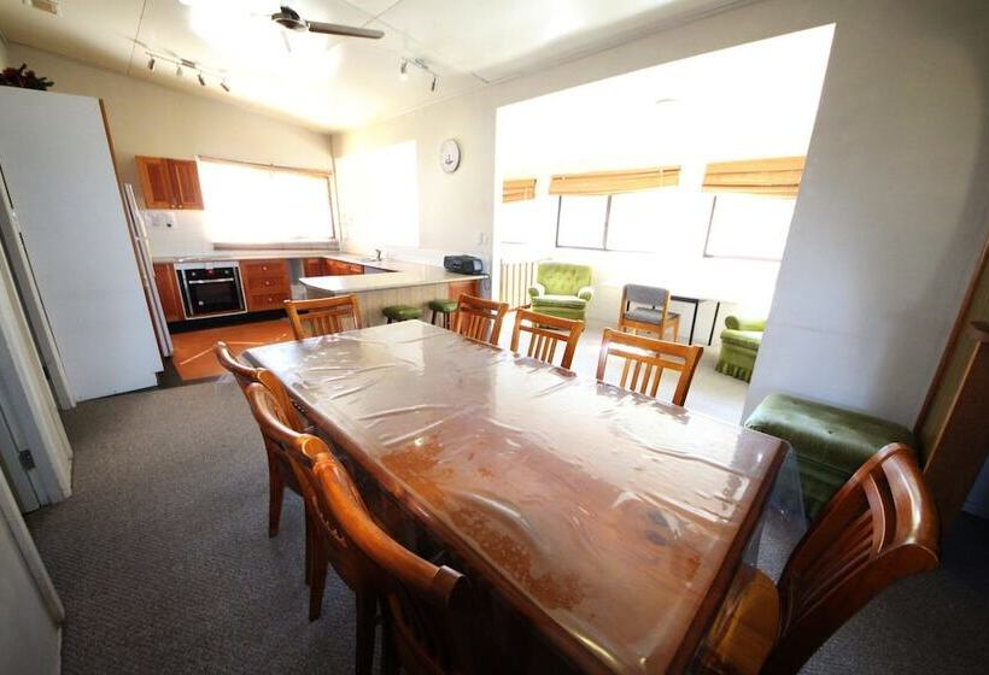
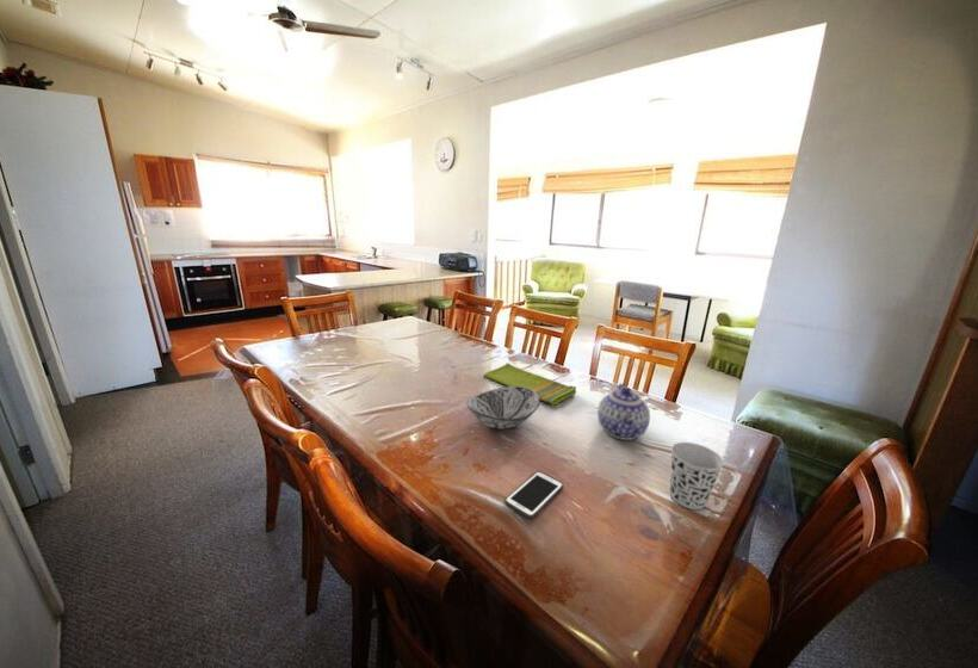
+ cell phone [503,470,564,520]
+ dish towel [483,361,577,406]
+ cup [669,441,725,511]
+ decorative bowl [465,385,540,429]
+ teapot [596,383,651,441]
